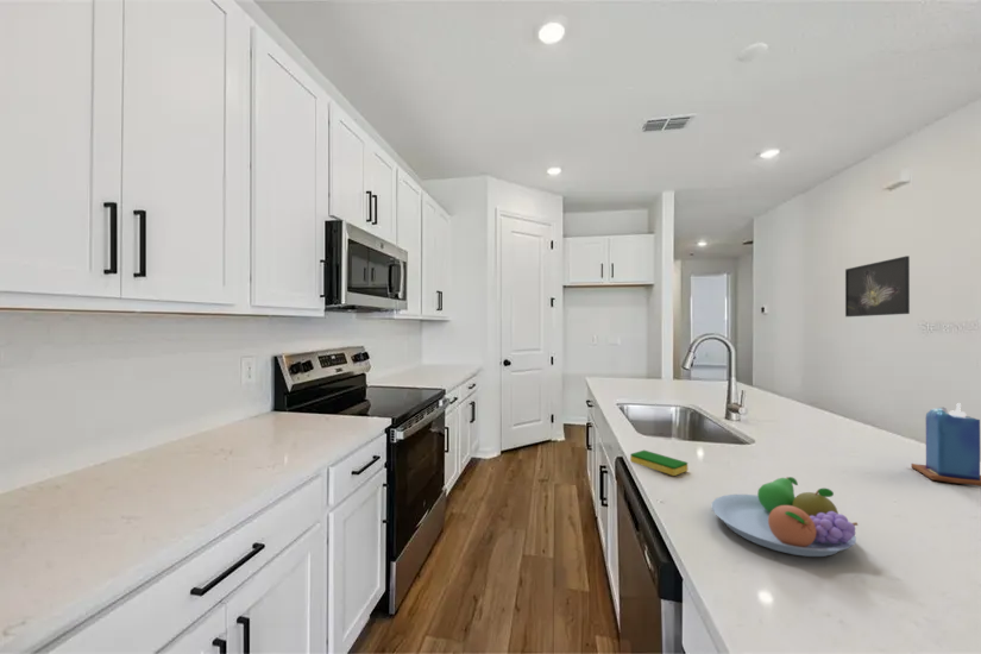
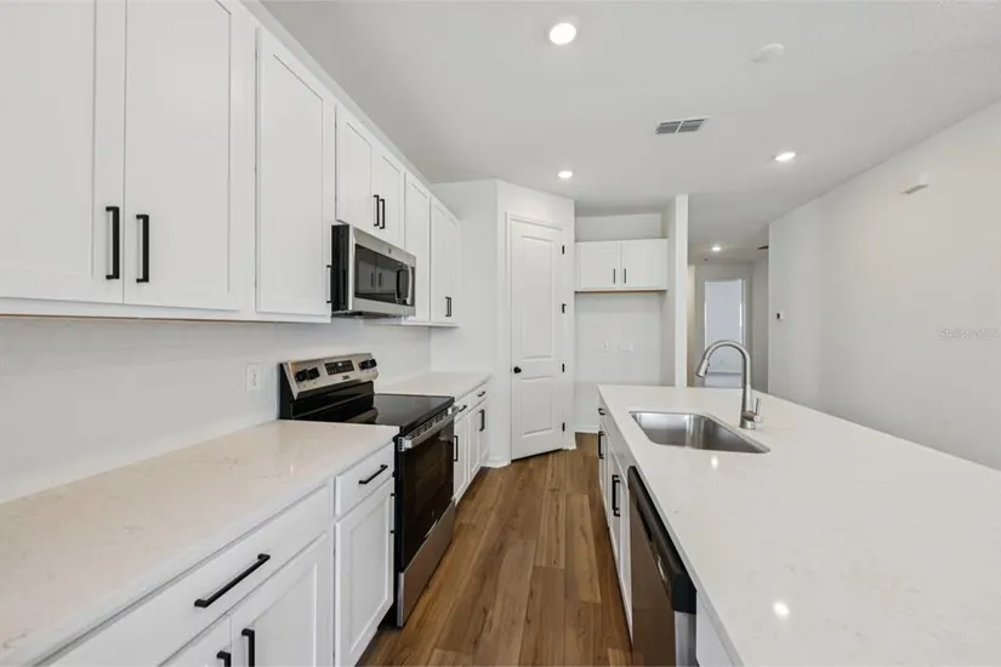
- fruit bowl [711,476,860,558]
- dish sponge [629,449,688,477]
- candle [910,402,981,488]
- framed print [844,254,911,317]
